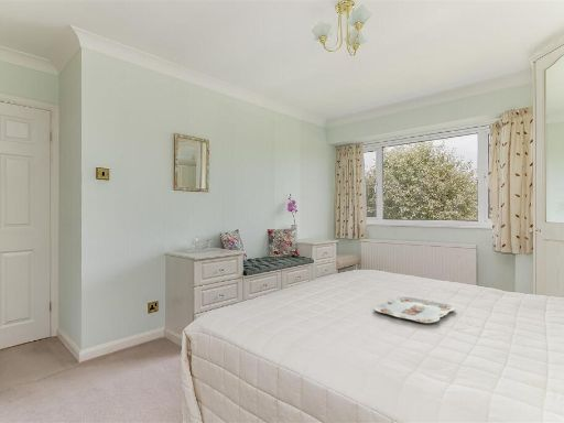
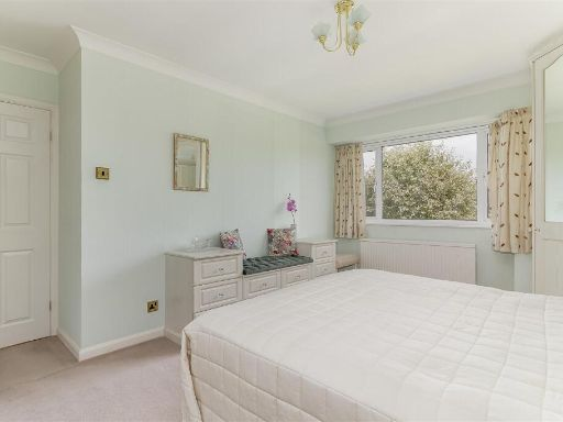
- serving tray [373,296,457,324]
